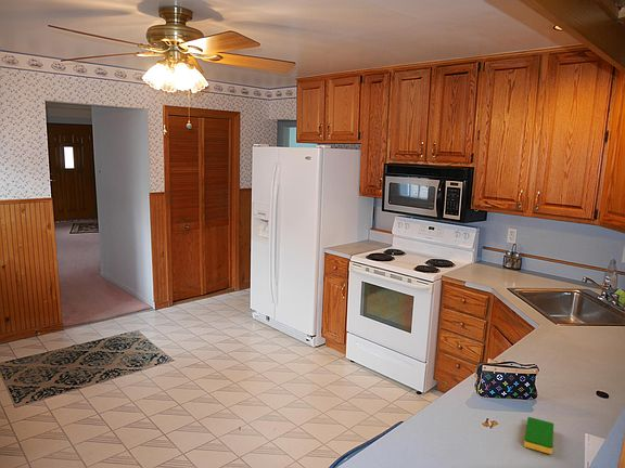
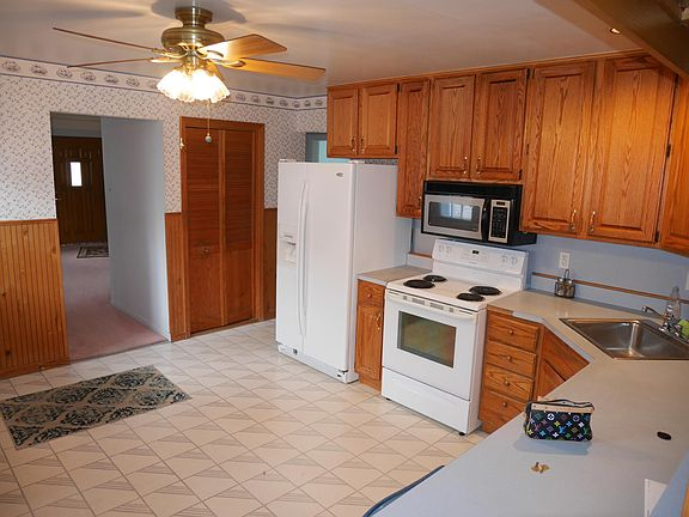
- dish sponge [523,416,554,455]
